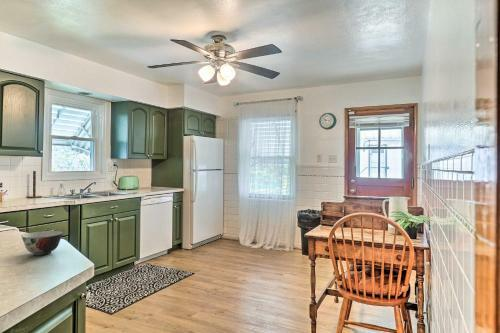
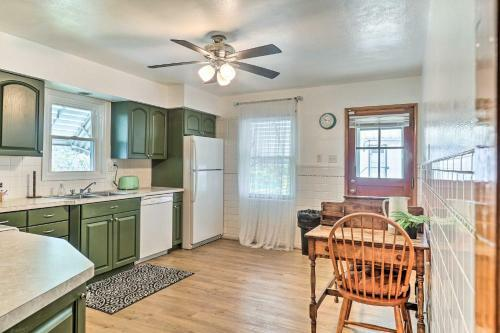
- soup bowl [20,230,64,256]
